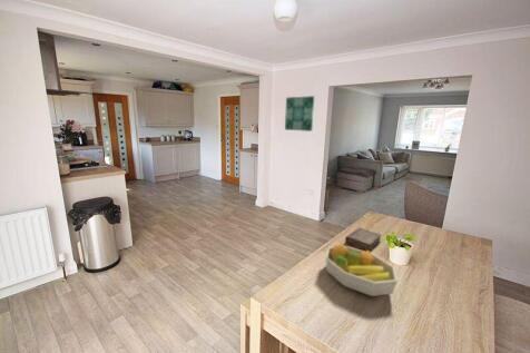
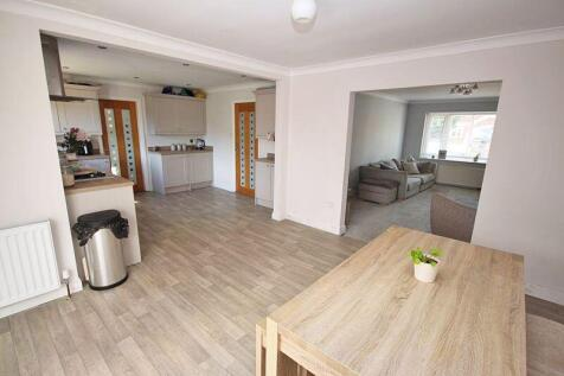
- wall art [284,95,315,133]
- book [344,226,382,253]
- fruit bowl [325,244,399,297]
